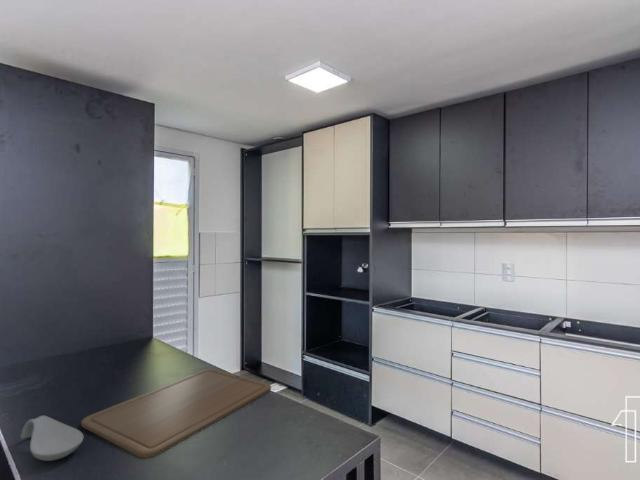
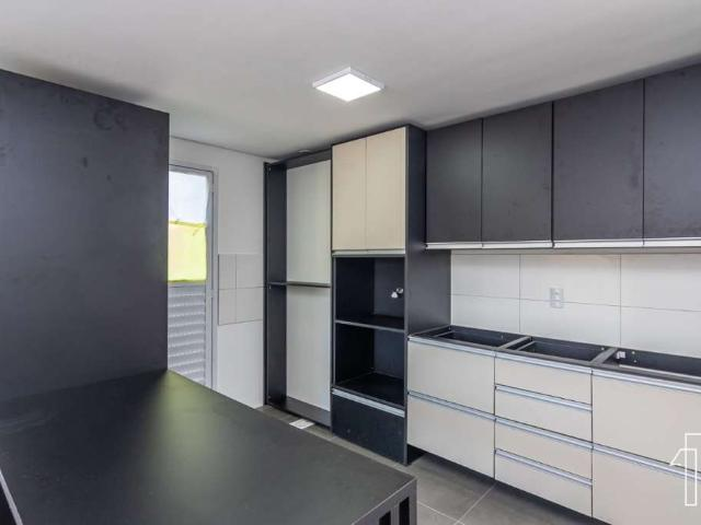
- chopping board [80,368,272,459]
- spoon rest [20,415,84,462]
